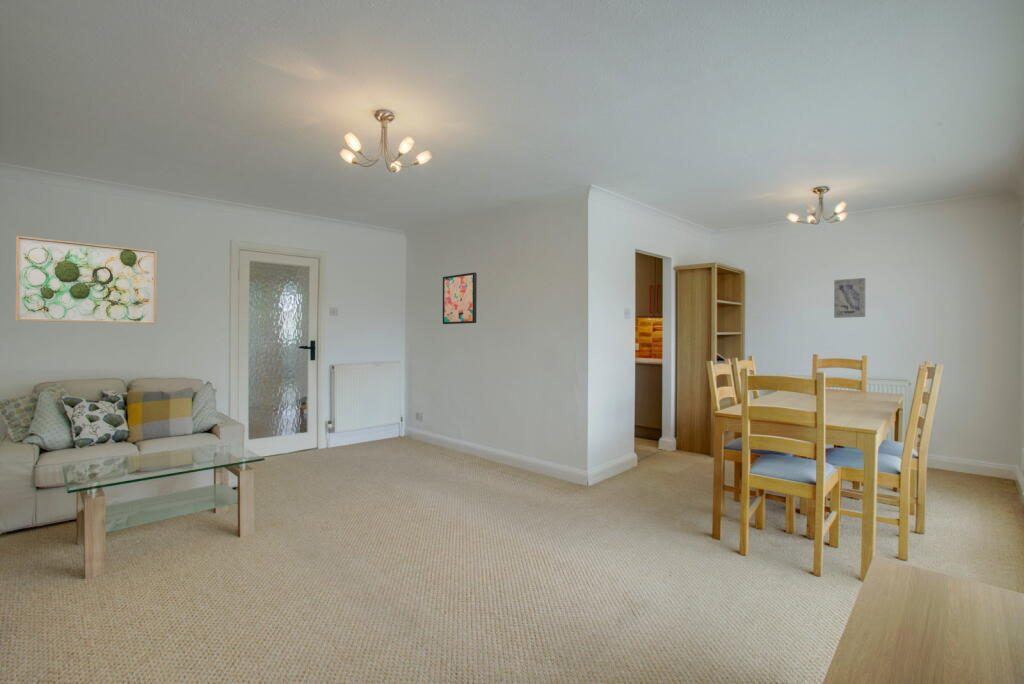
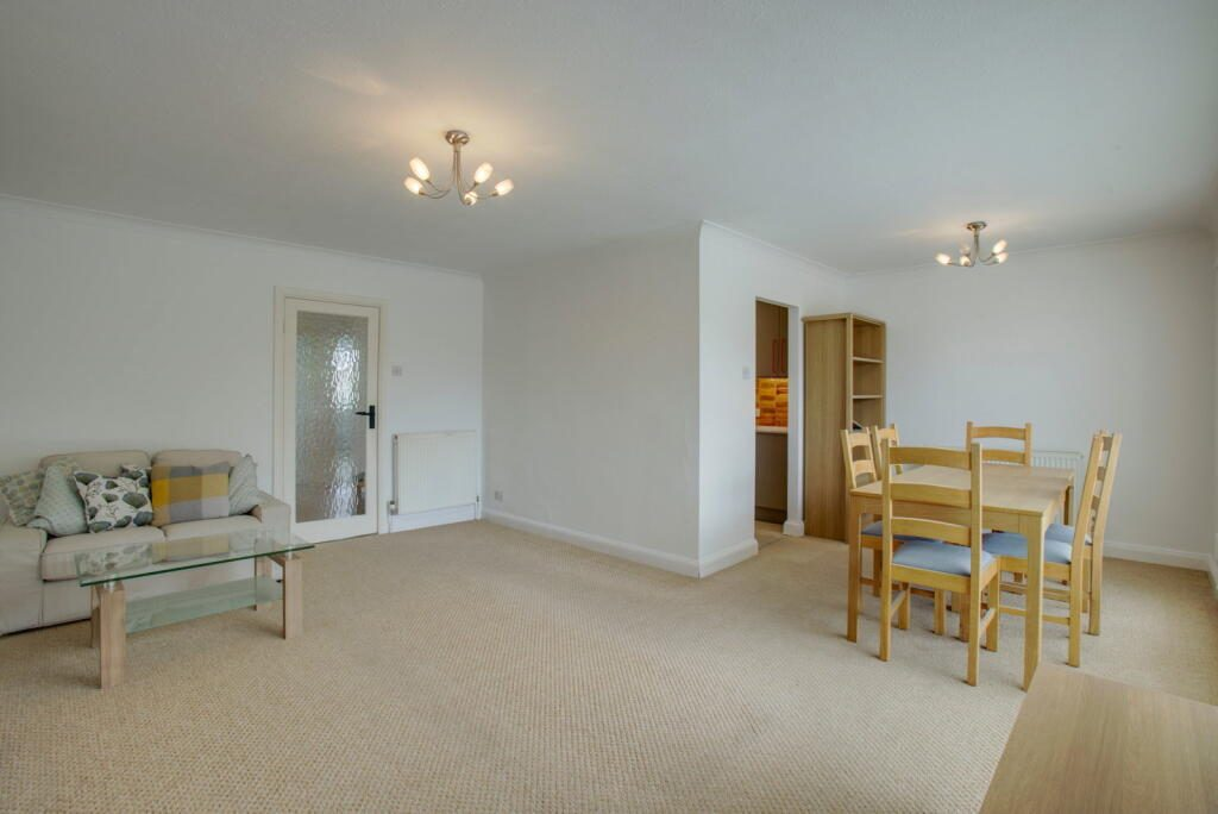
- wall art [833,277,866,319]
- wall art [442,272,478,325]
- wall art [15,235,158,325]
